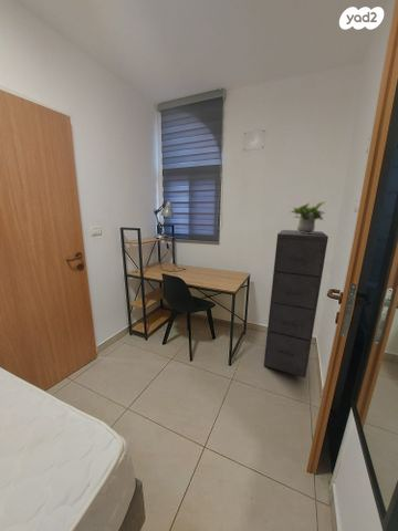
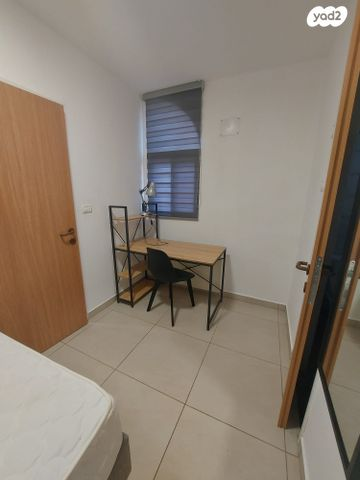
- potted plant [290,200,327,233]
- filing cabinet [263,229,329,378]
